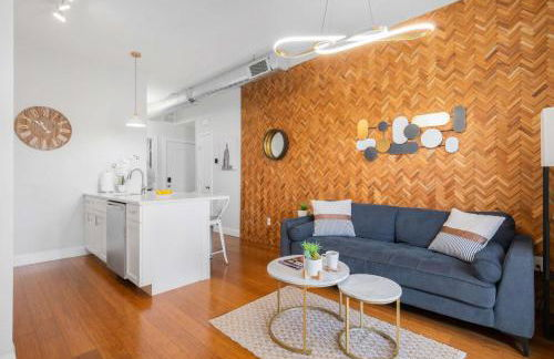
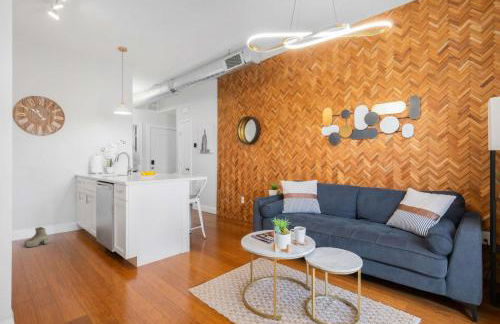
+ boots [23,226,49,248]
